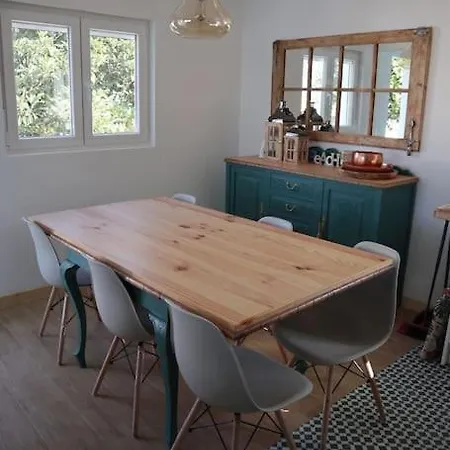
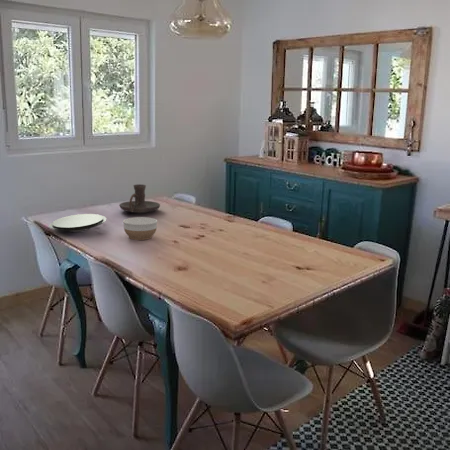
+ plate [48,213,107,233]
+ candle holder [119,183,161,214]
+ bowl [122,216,158,241]
